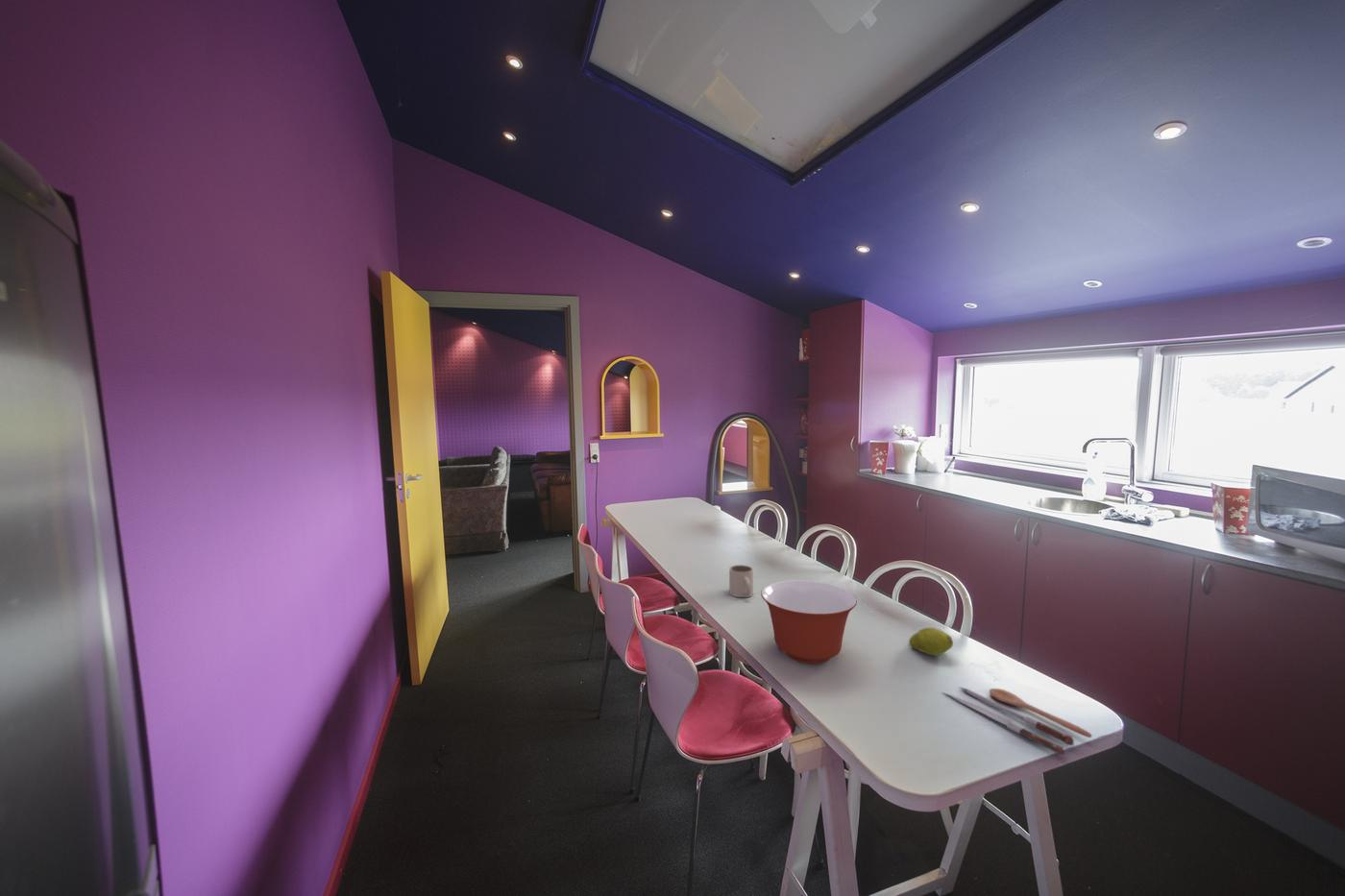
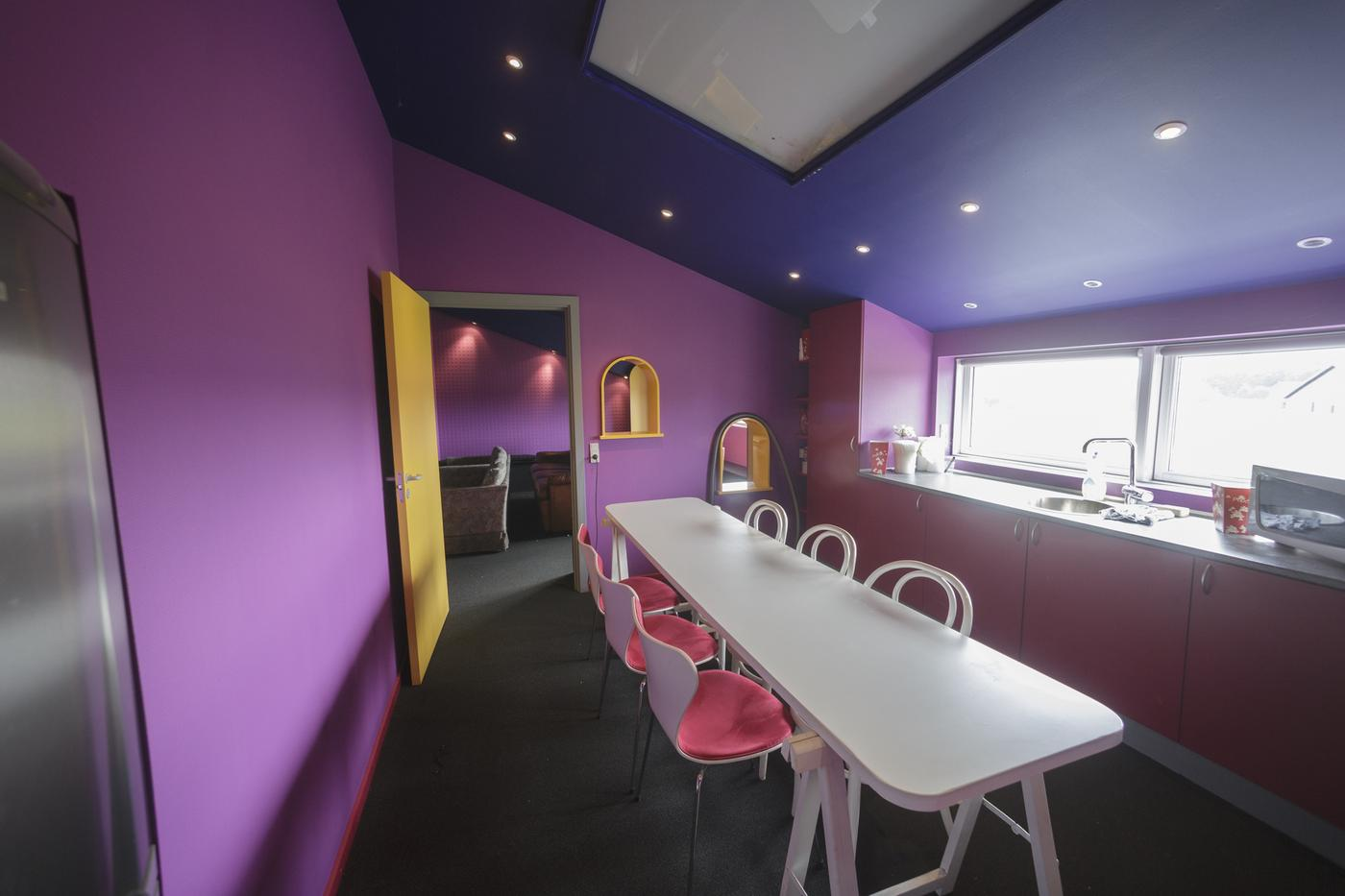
- fruit [908,627,954,657]
- mixing bowl [760,579,858,665]
- spoon [942,687,1092,756]
- mug [728,564,754,598]
